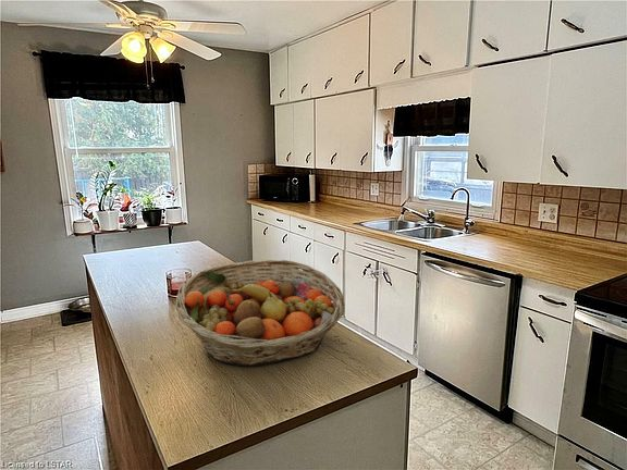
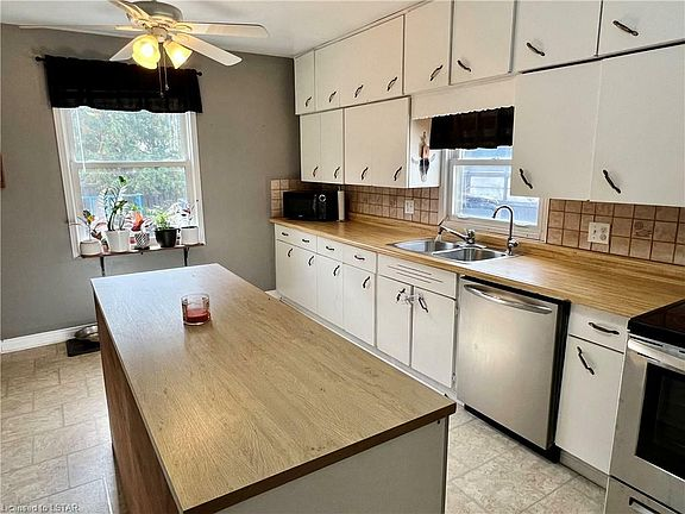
- fruit basket [175,259,346,367]
